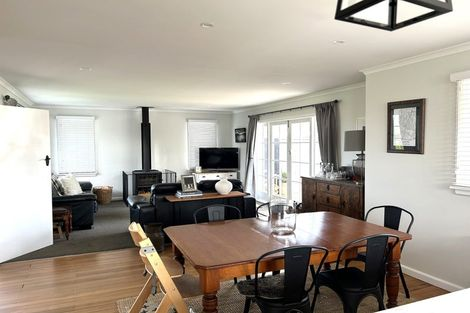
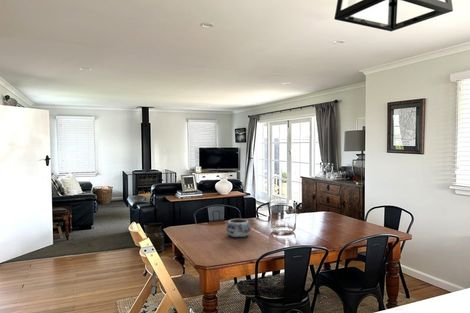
+ decorative bowl [225,218,252,238]
